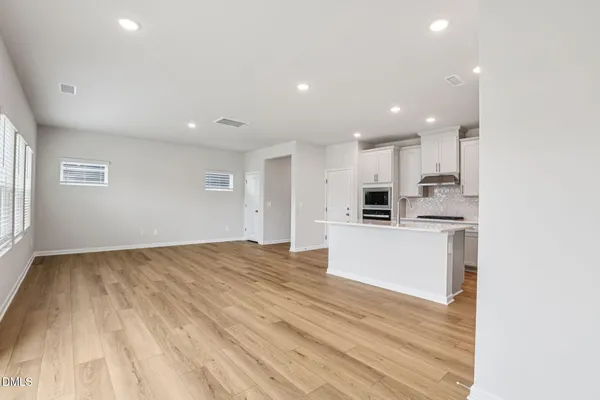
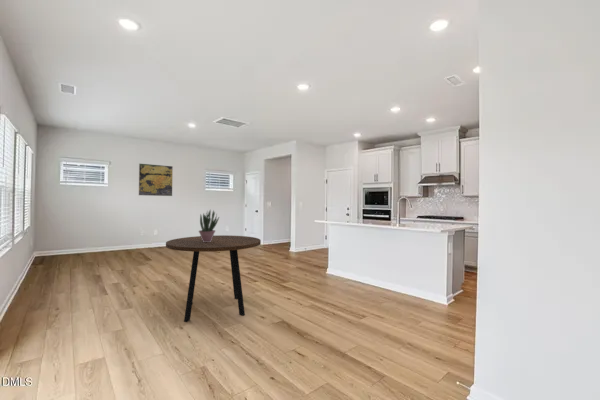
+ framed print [138,162,174,197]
+ dining table [165,234,262,323]
+ potted plant [198,209,220,242]
